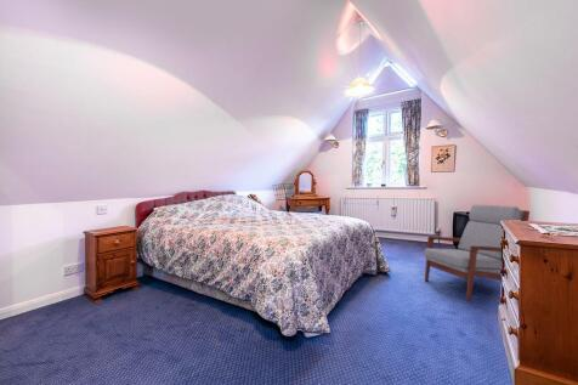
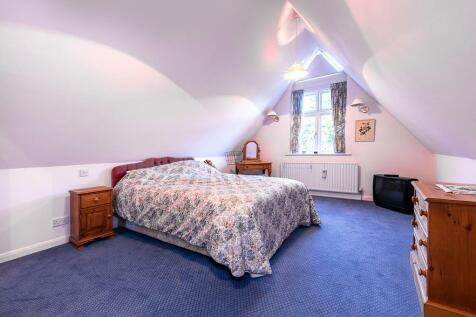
- armchair [423,204,531,301]
